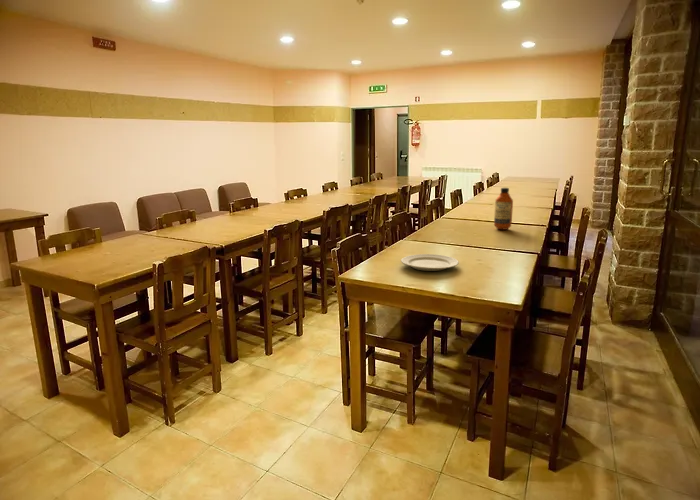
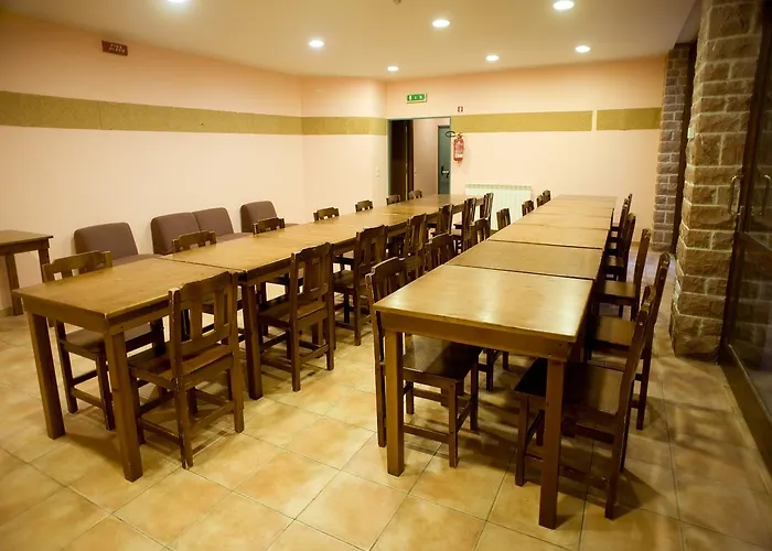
- bottle [493,187,514,231]
- chinaware [400,253,460,272]
